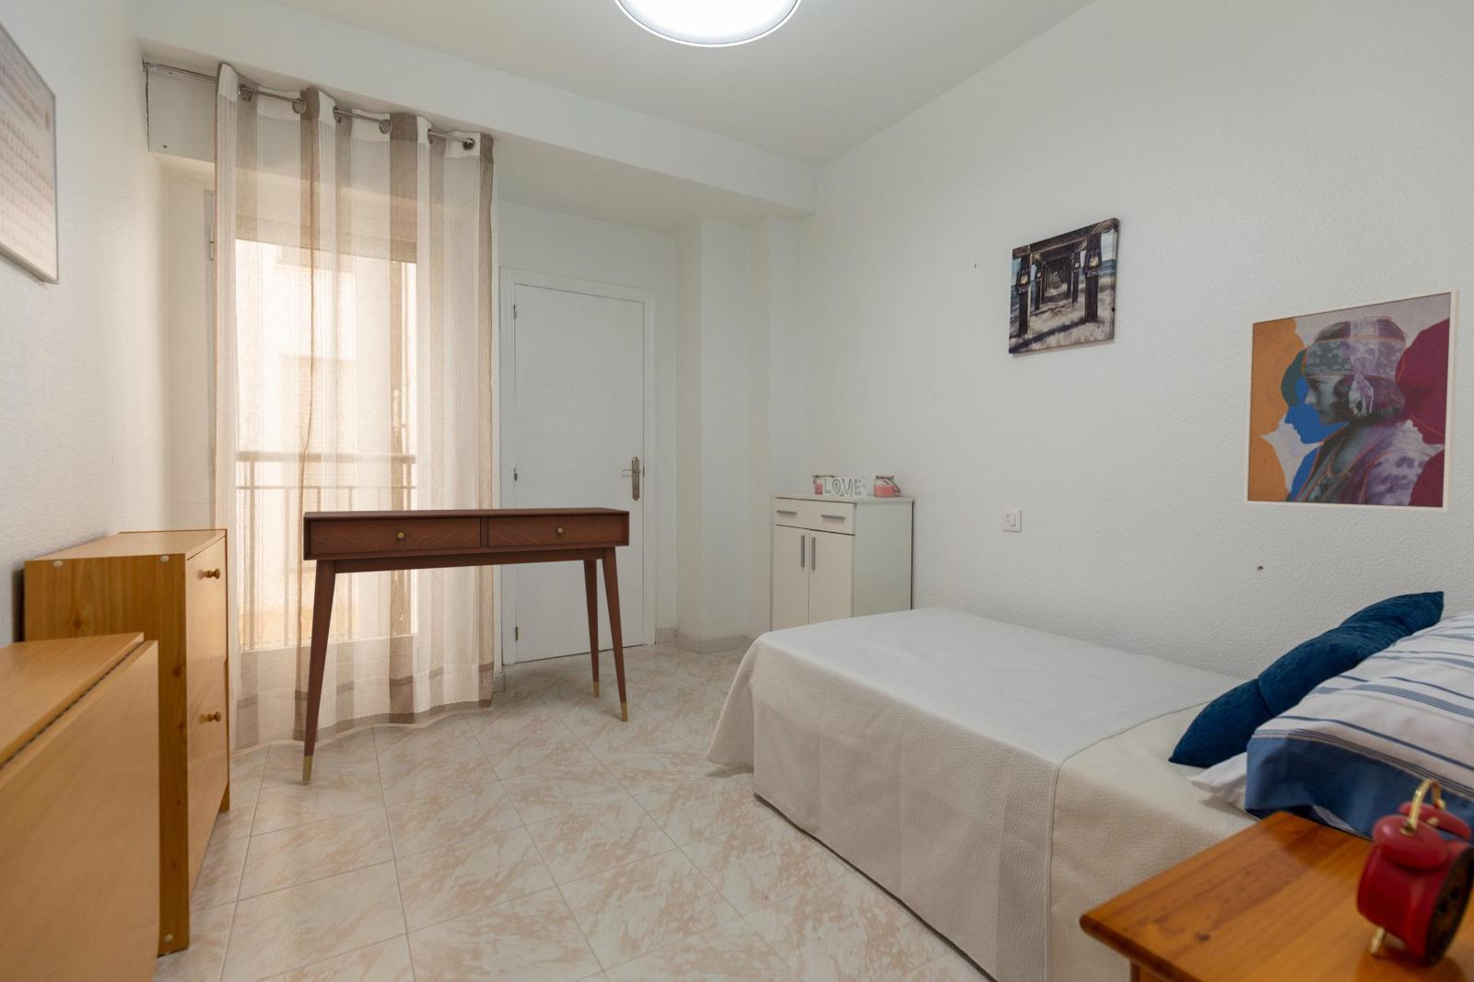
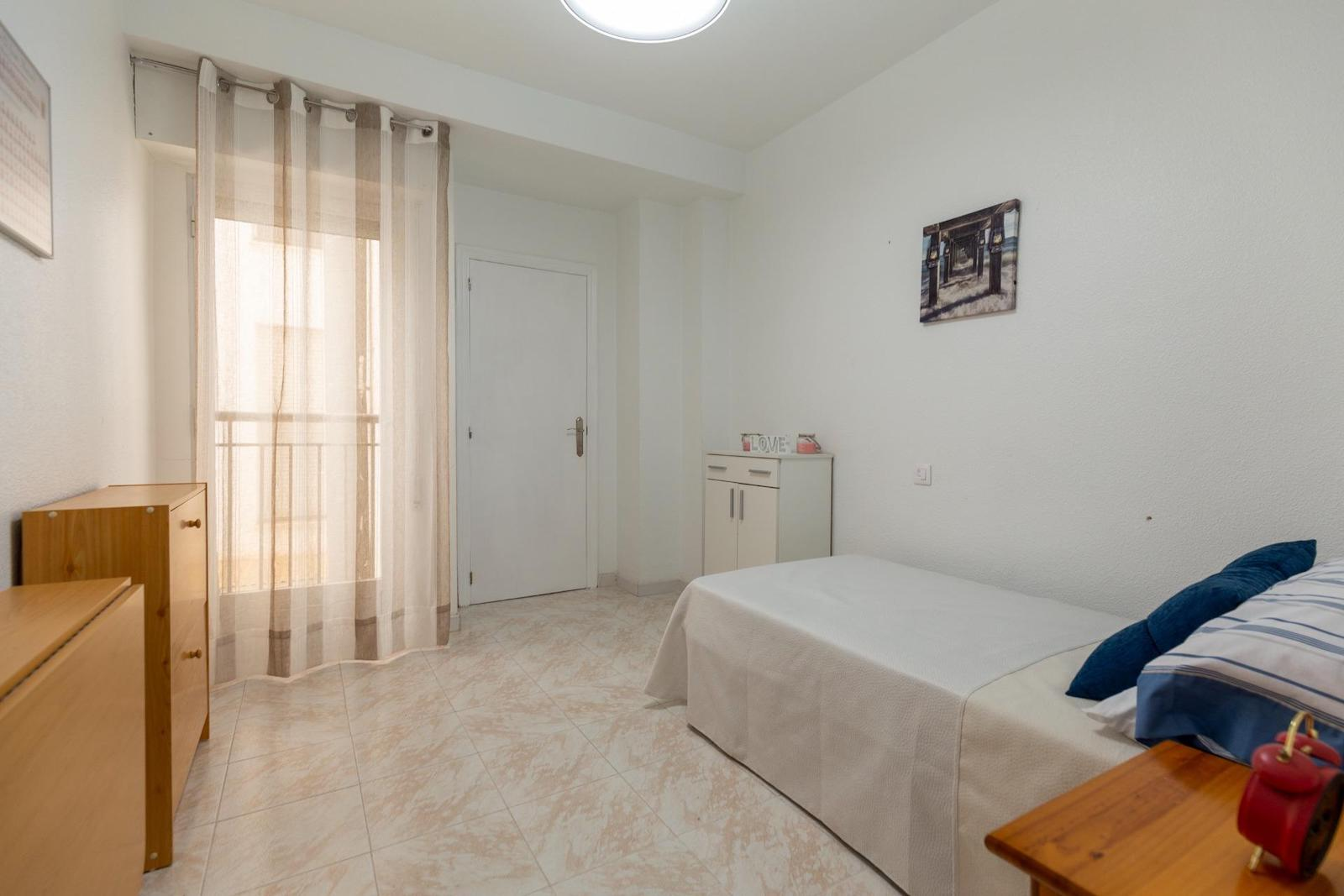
- wall art [1243,287,1461,513]
- desk [302,506,631,784]
